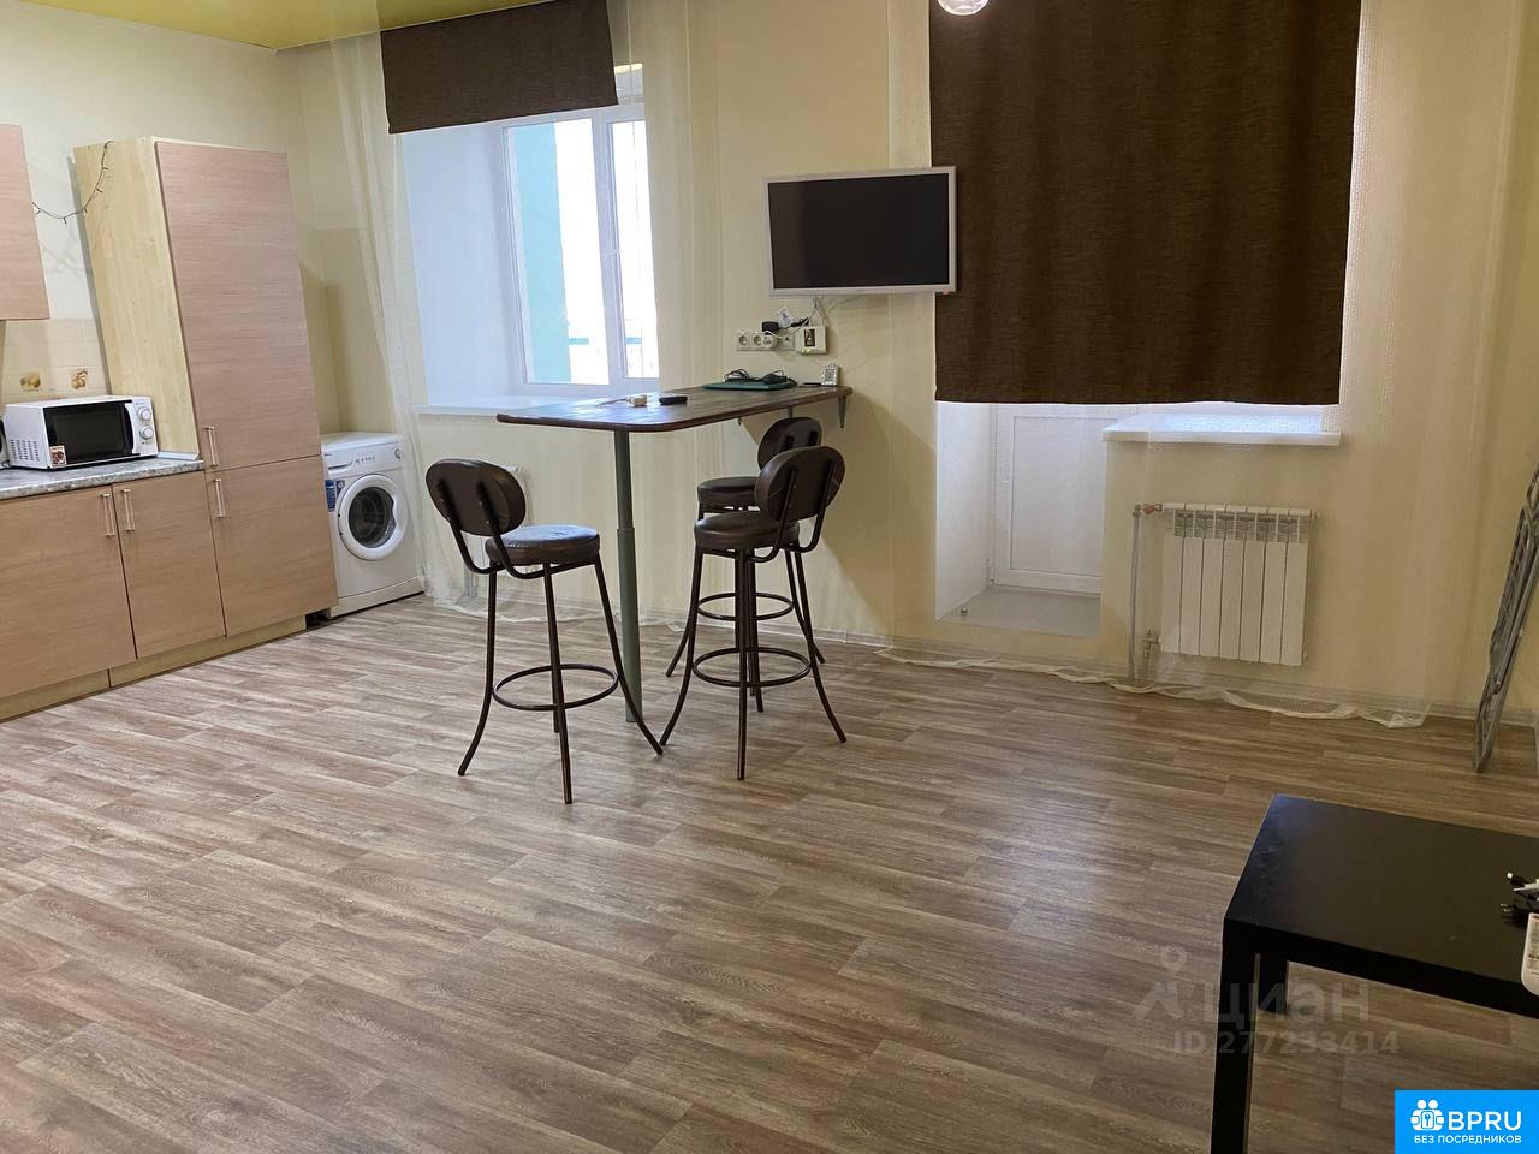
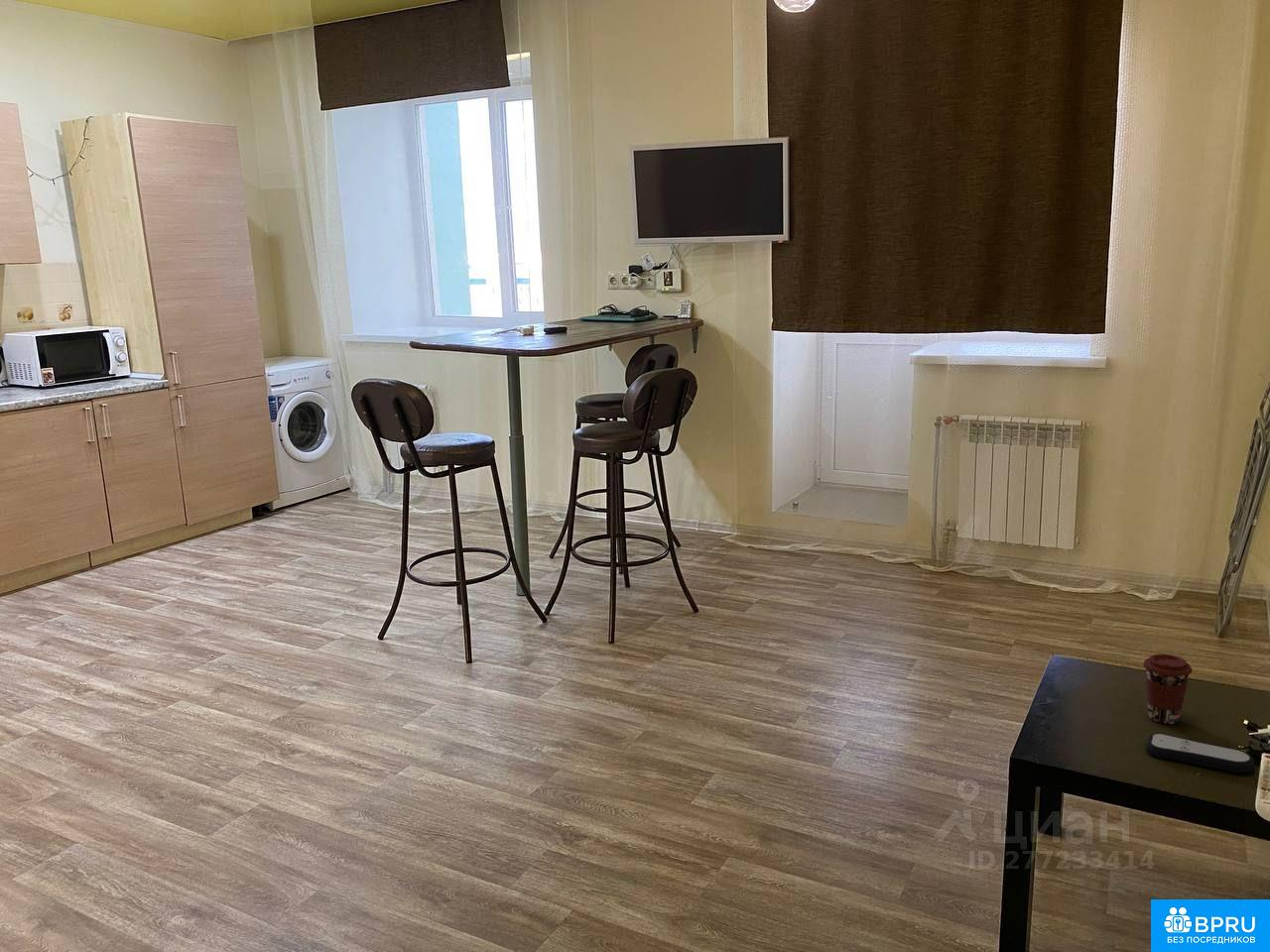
+ remote control [1144,732,1255,773]
+ coffee cup [1142,654,1194,725]
